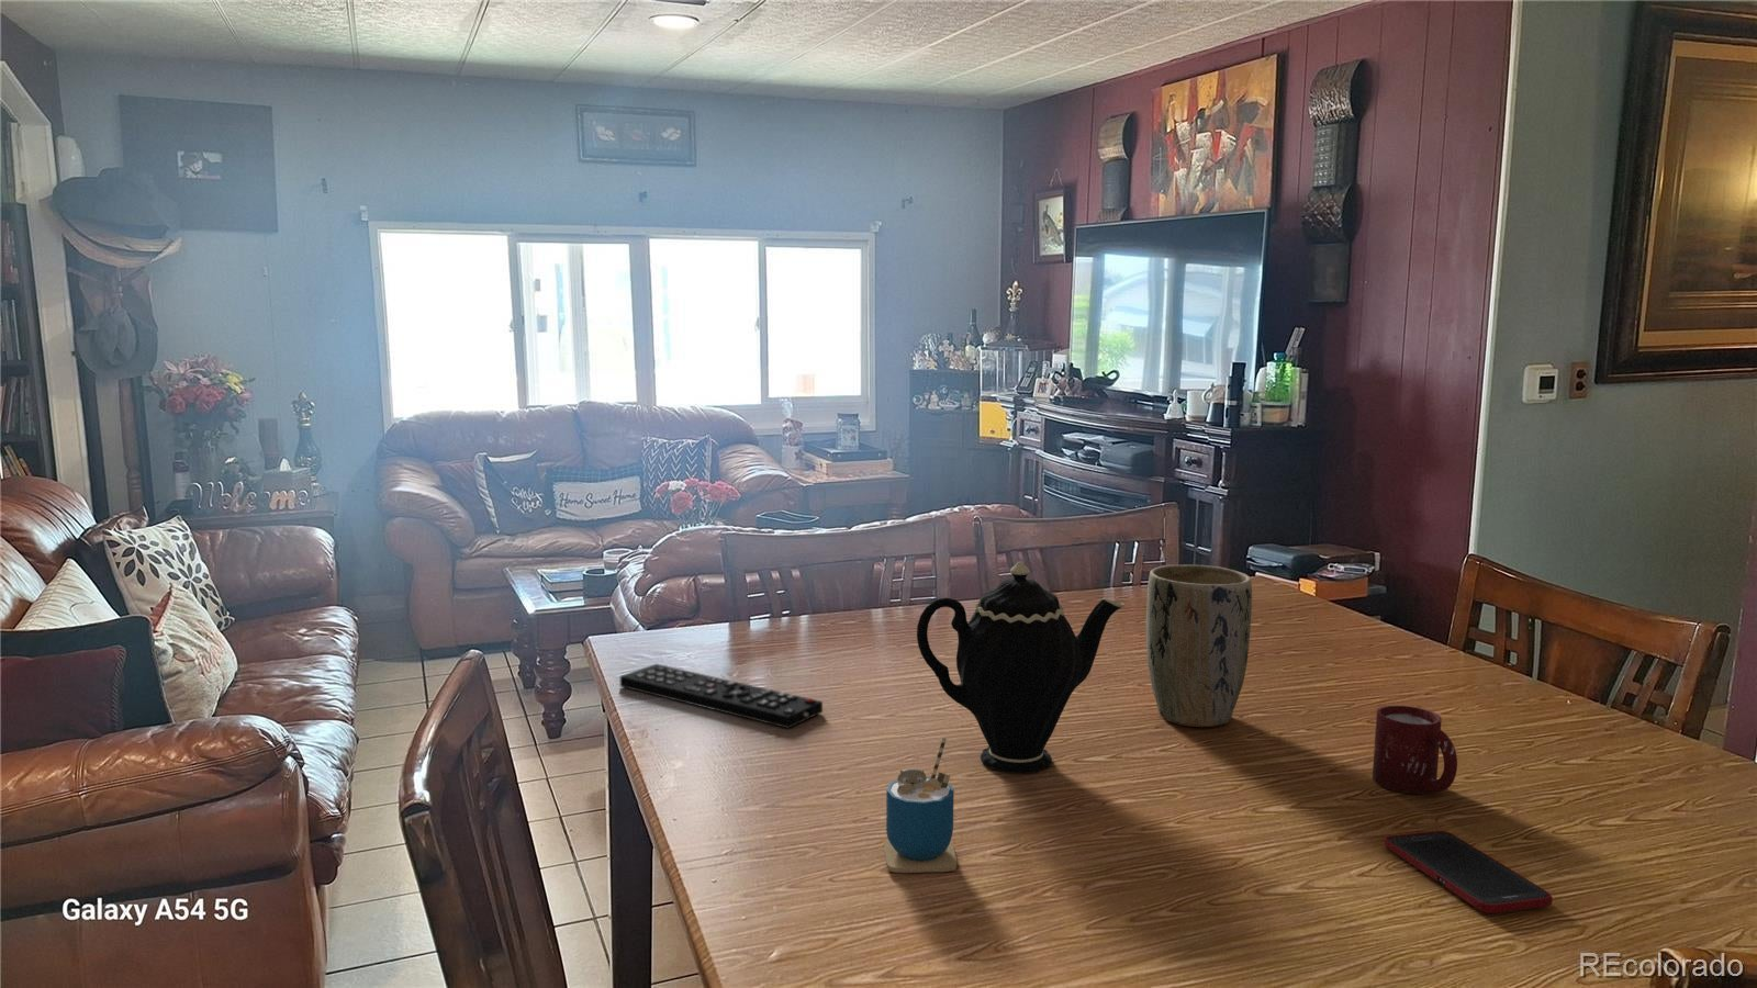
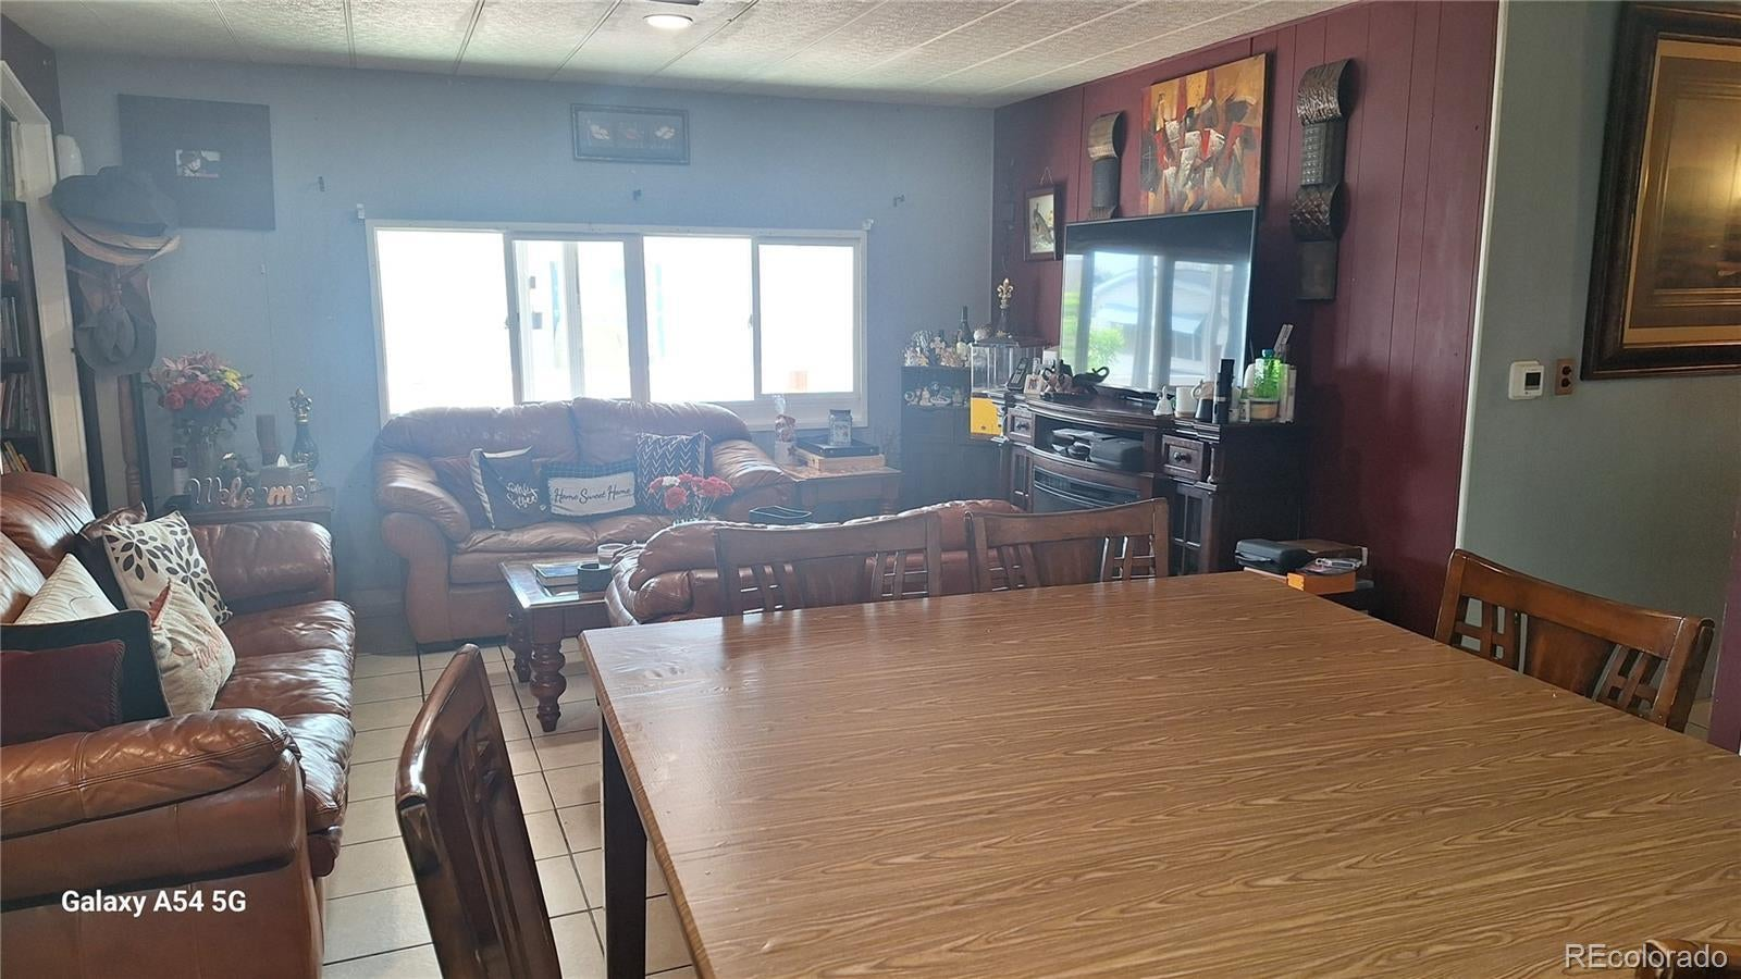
- cell phone [1384,830,1554,914]
- teapot [916,561,1126,774]
- remote control [619,663,823,729]
- cup [883,737,958,873]
- cup [1372,703,1458,795]
- plant pot [1144,563,1253,727]
